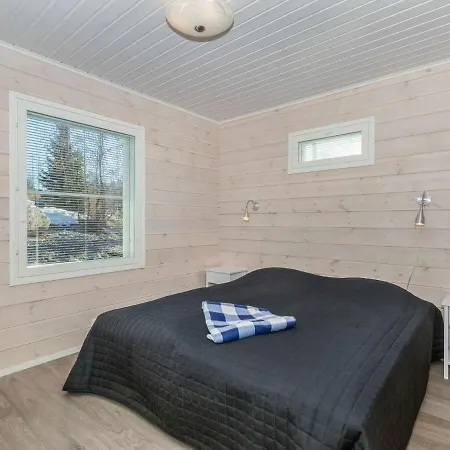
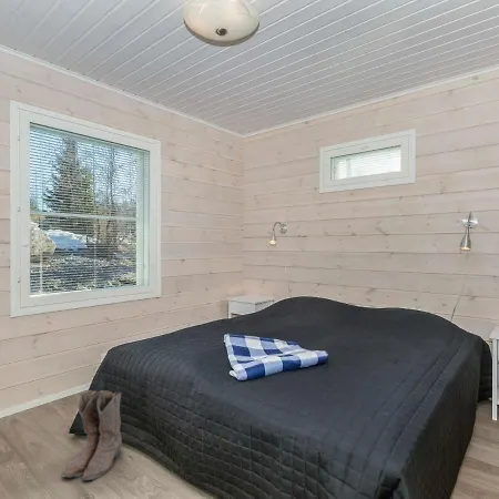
+ boots [61,389,123,481]
